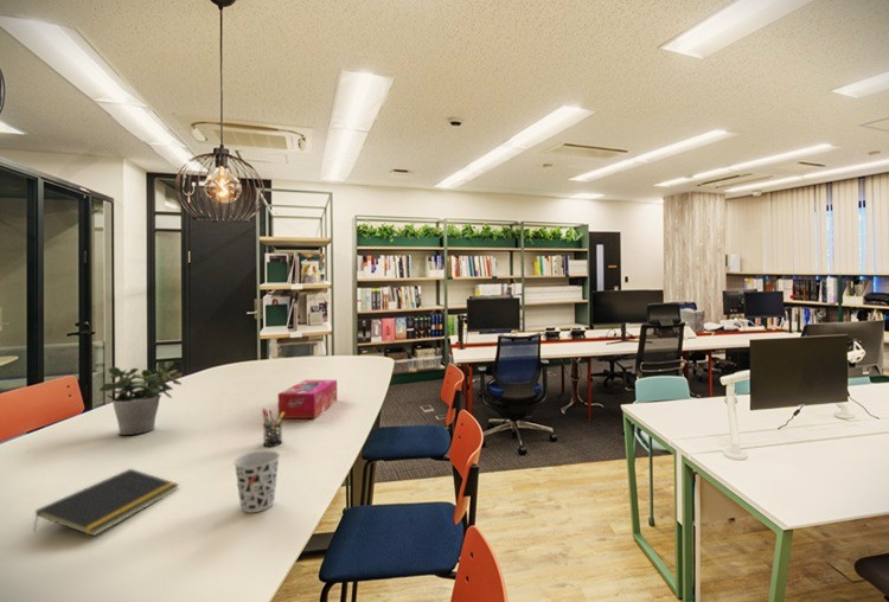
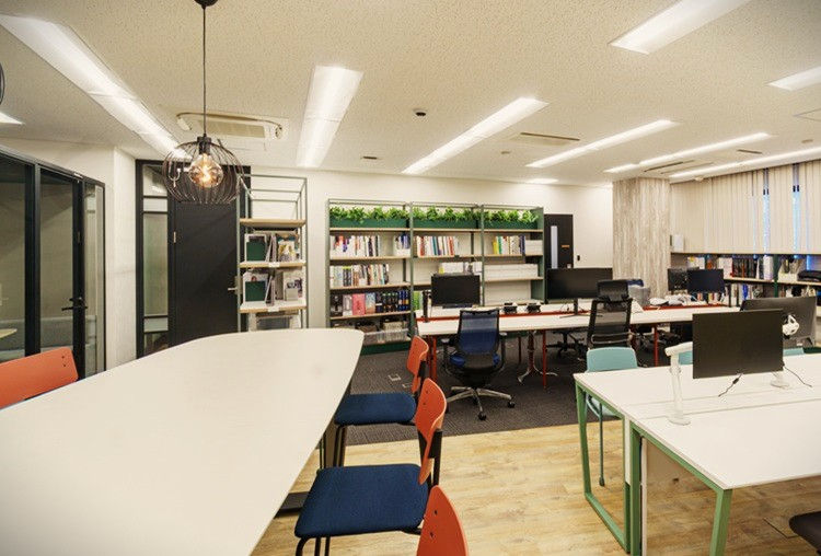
- notepad [32,468,180,537]
- cup [232,449,281,513]
- potted plant [98,364,183,436]
- pen holder [261,408,284,448]
- tissue box [277,379,338,420]
